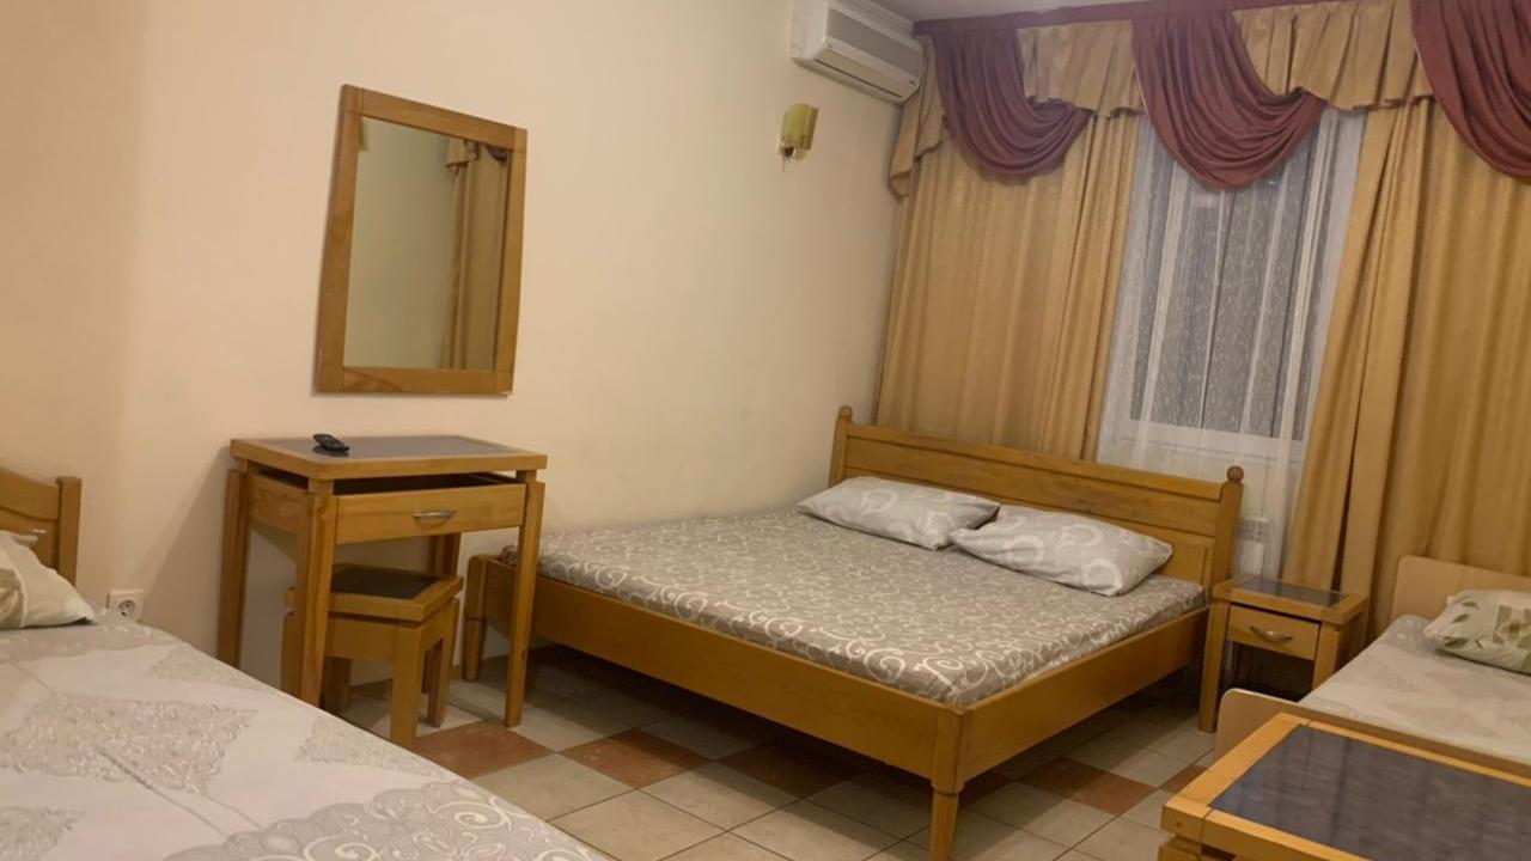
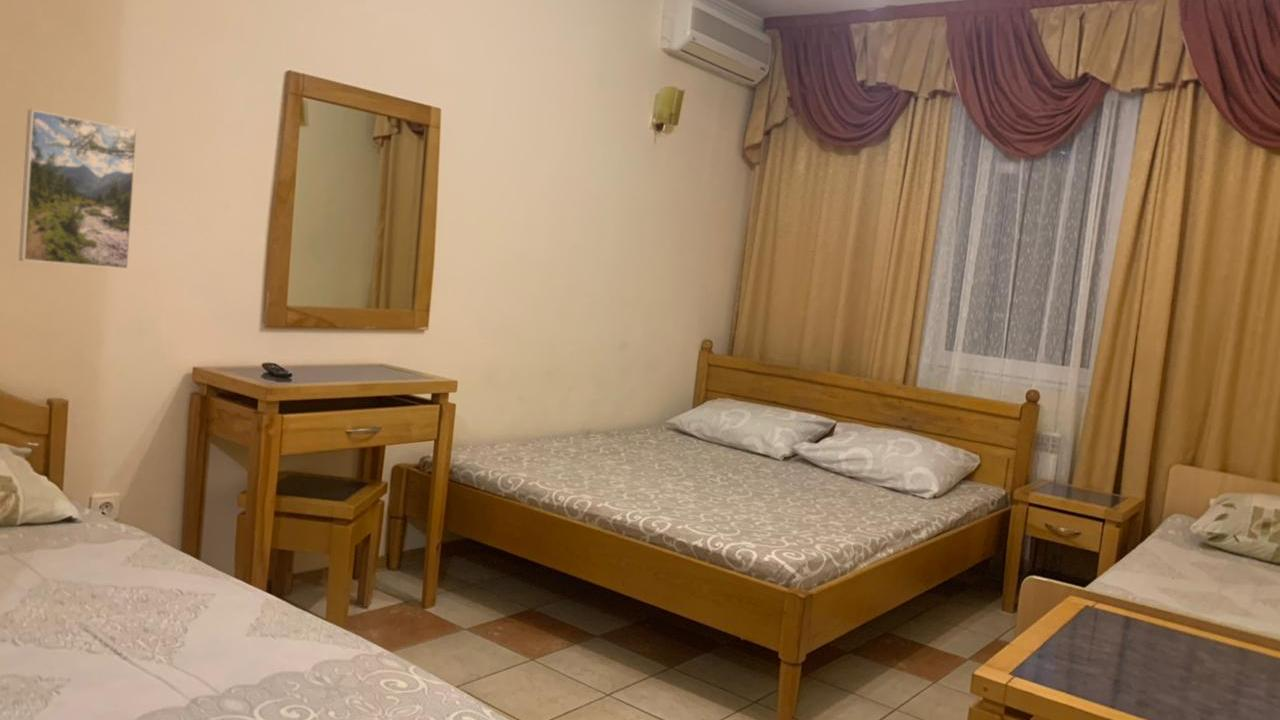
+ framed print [18,108,139,271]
